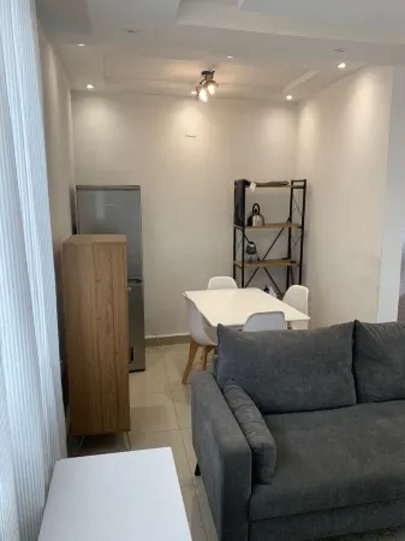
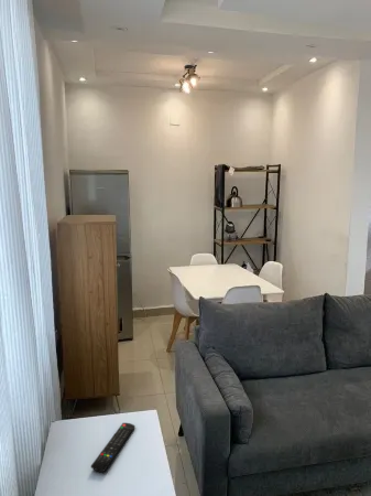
+ remote control [90,422,135,473]
